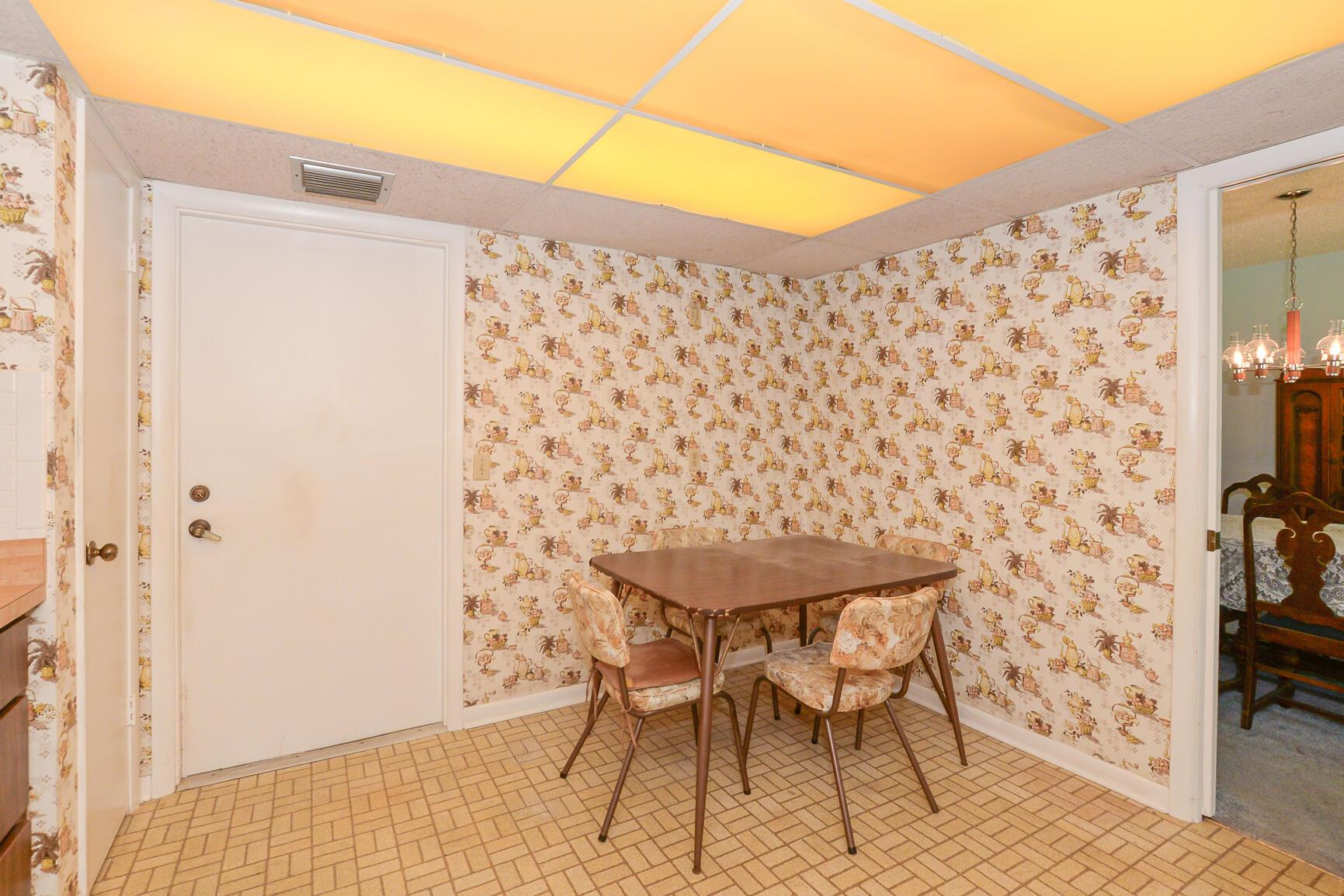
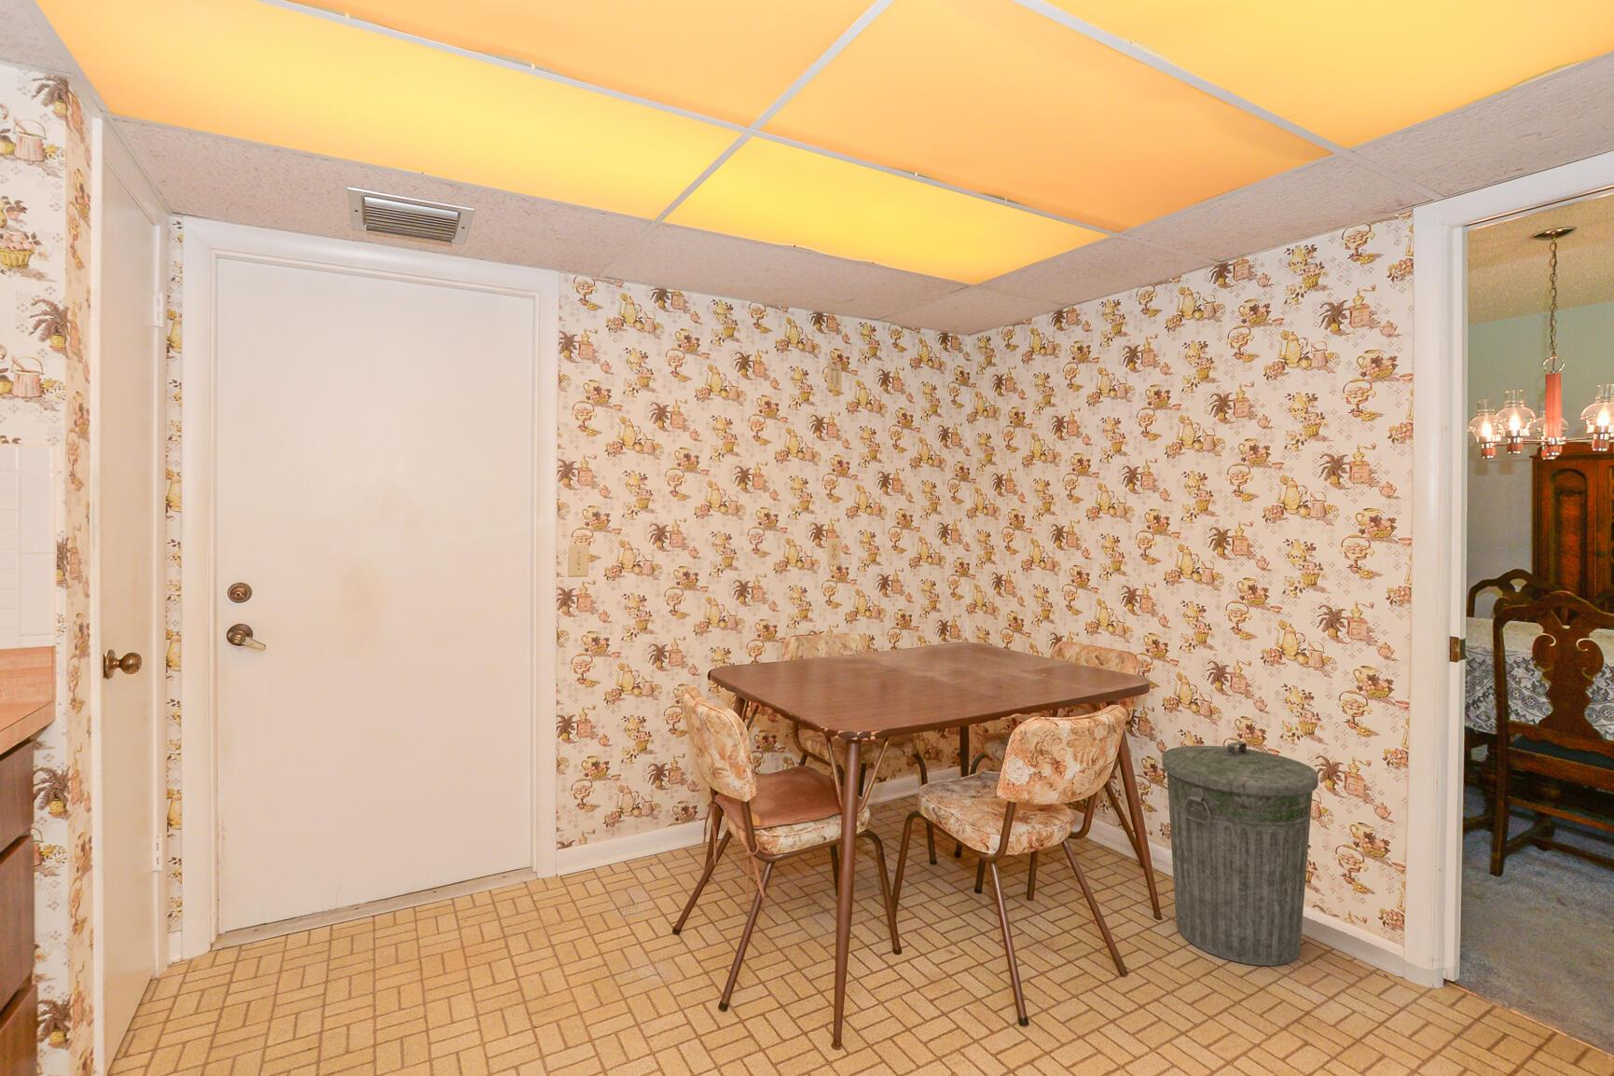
+ trash can [1161,740,1320,967]
